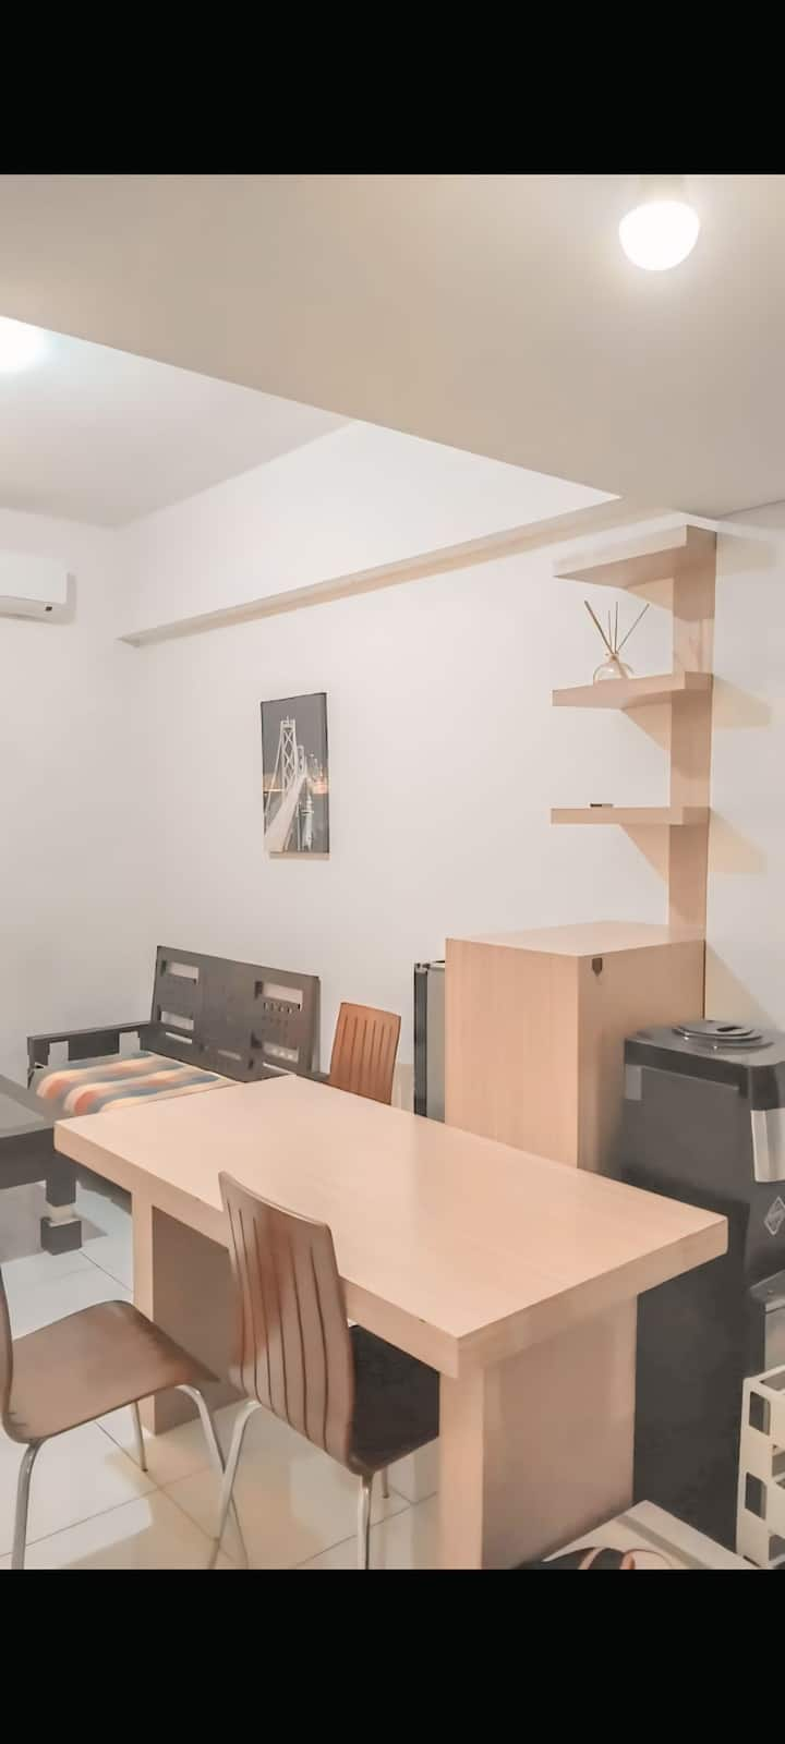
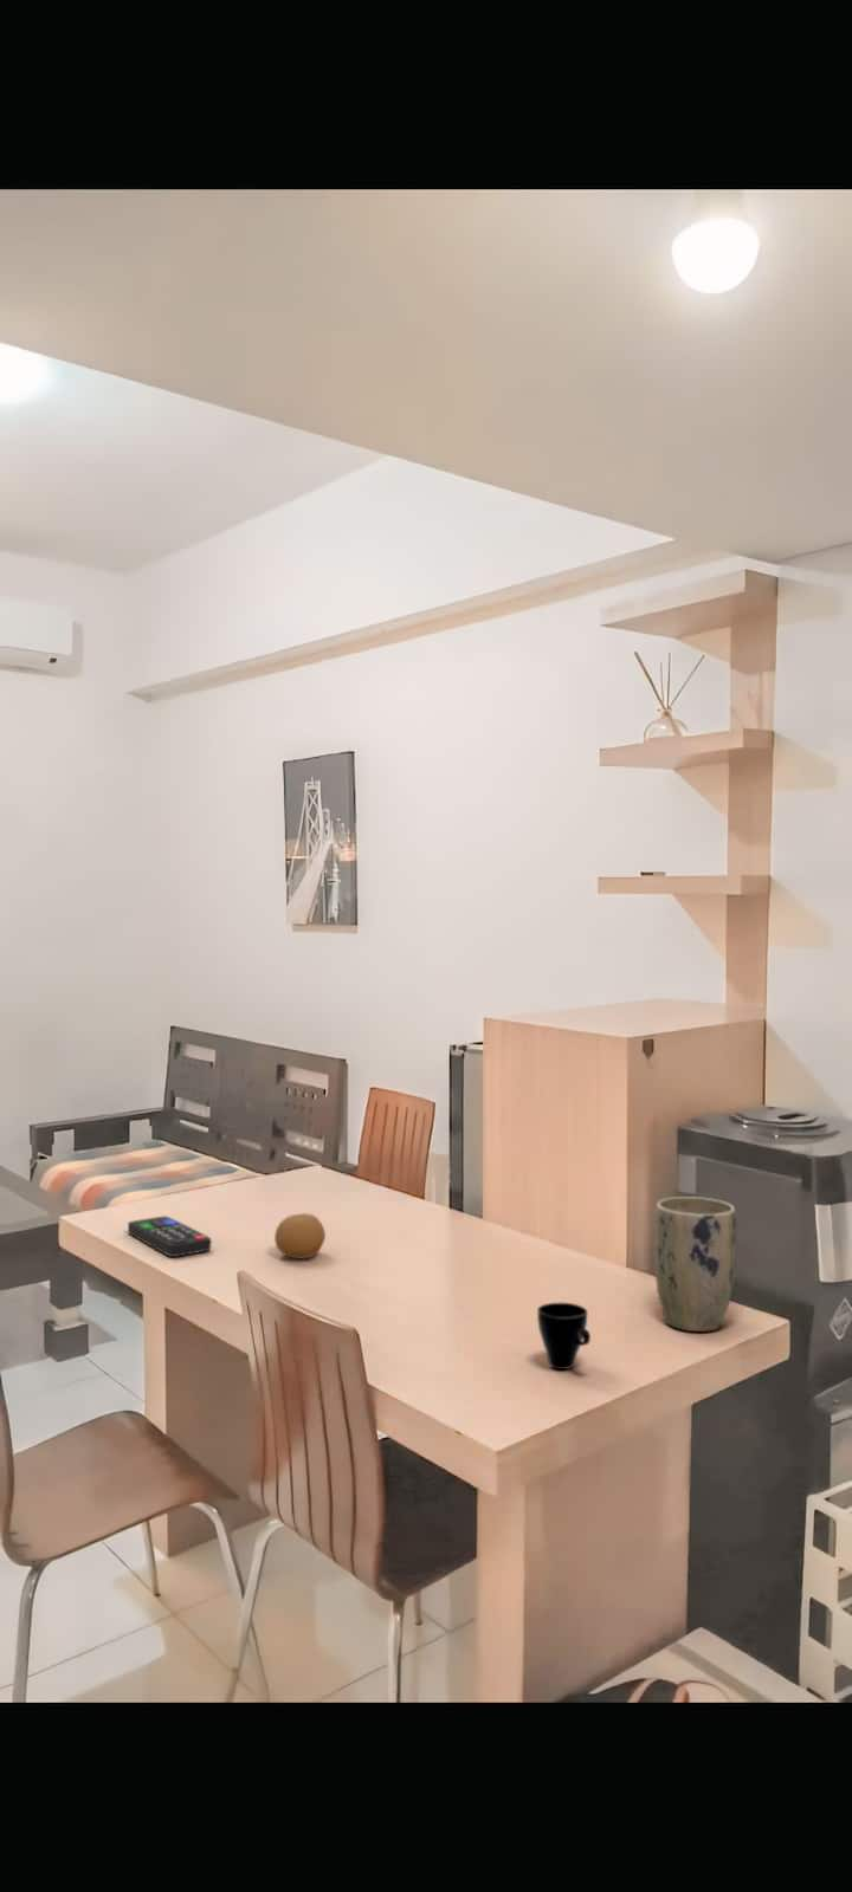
+ fruit [274,1213,327,1260]
+ plant pot [653,1196,737,1332]
+ remote control [127,1214,212,1259]
+ cup [536,1302,591,1371]
